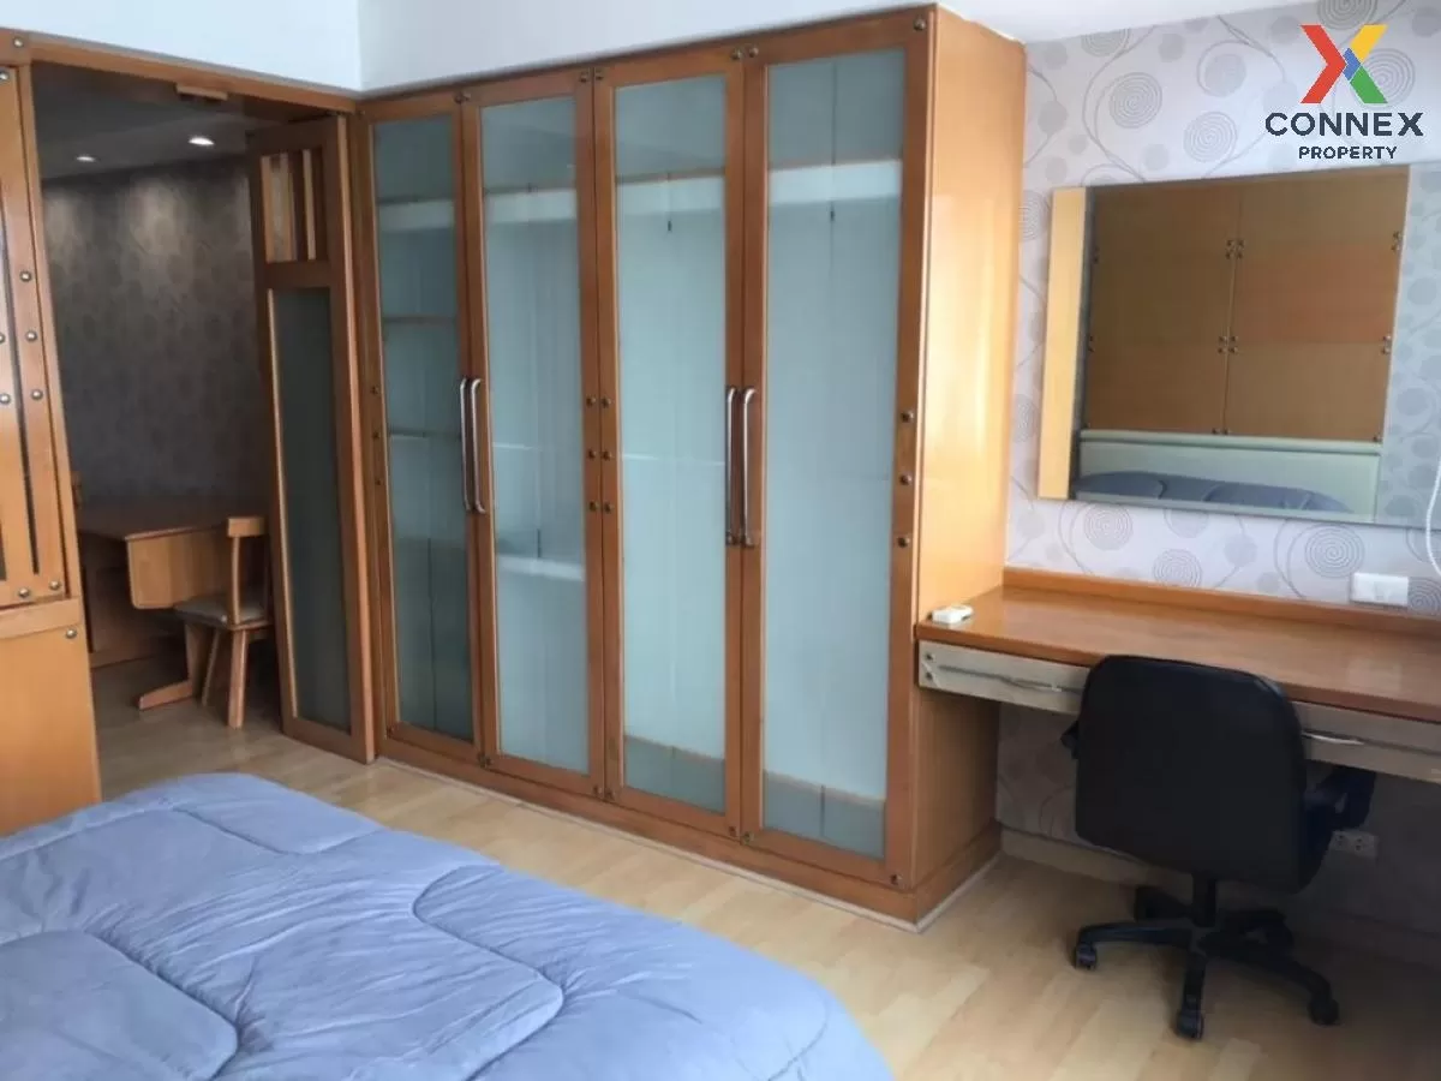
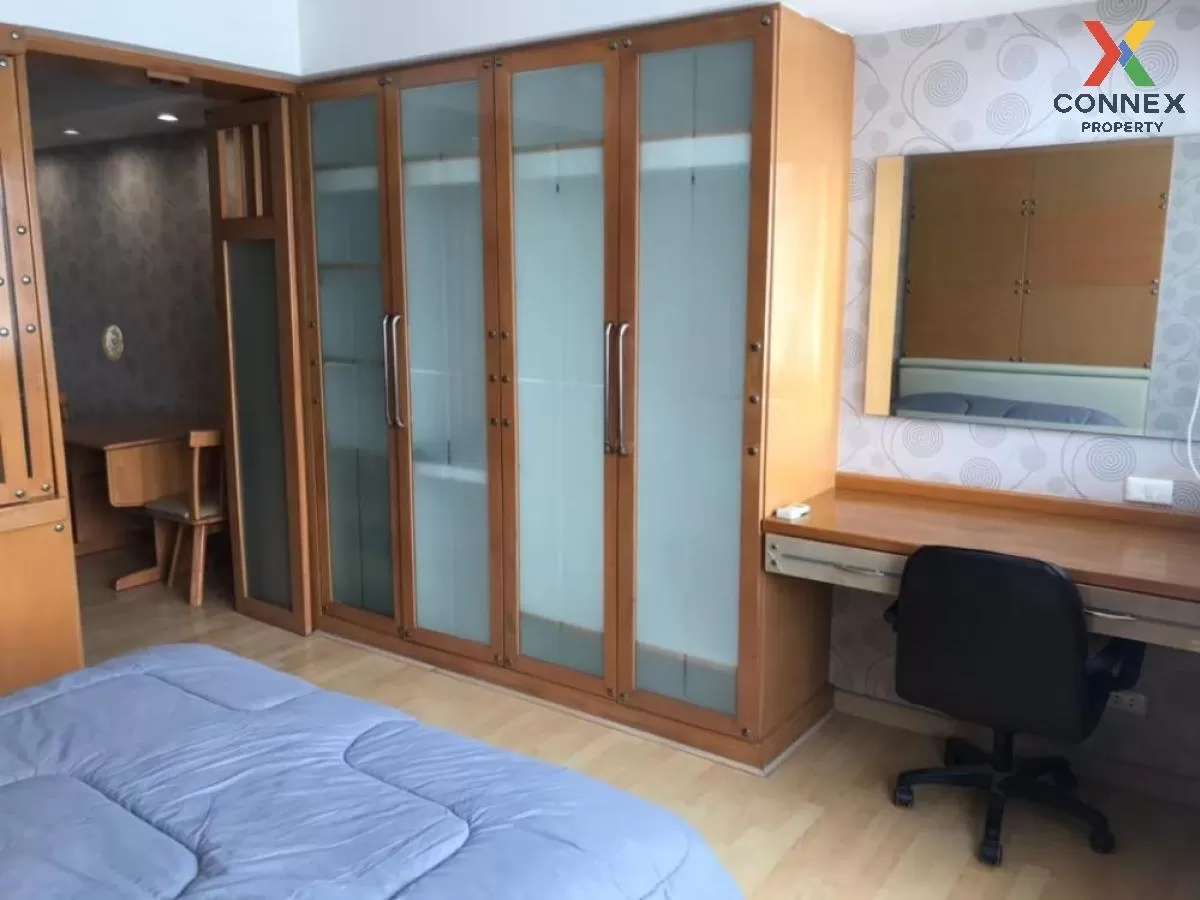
+ decorative plate [100,320,124,363]
